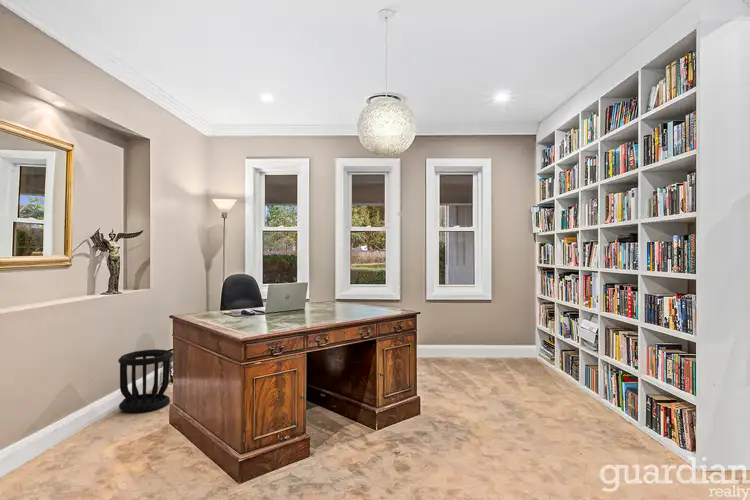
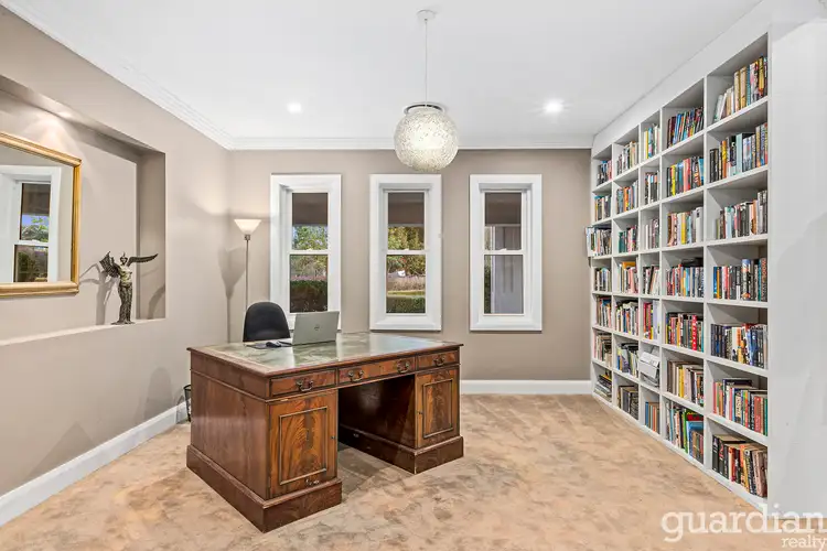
- wastebasket [117,348,174,413]
